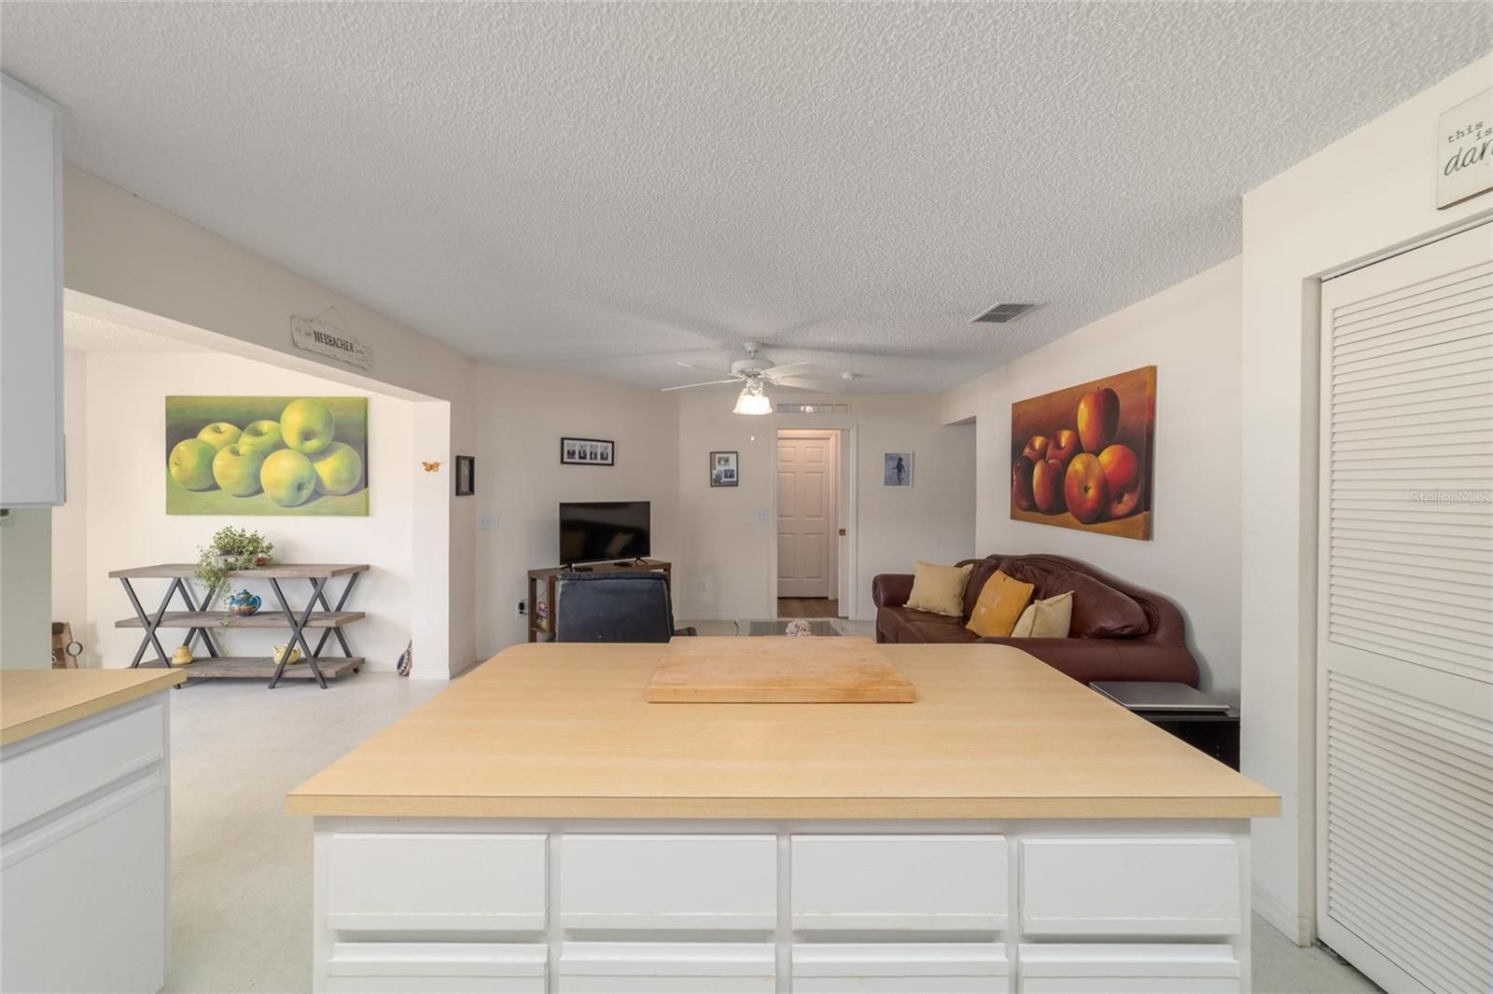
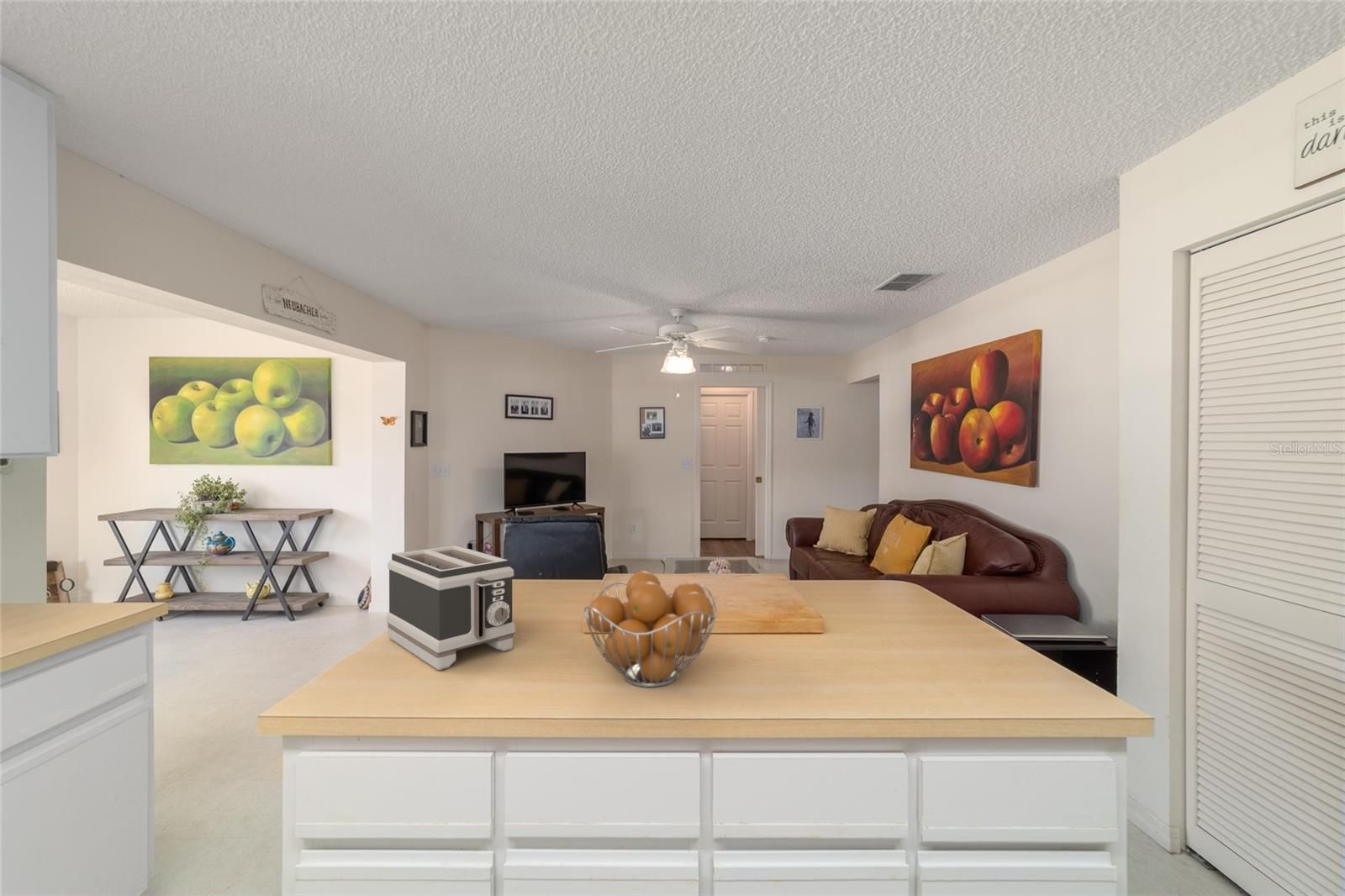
+ toaster [386,545,516,671]
+ fruit basket [583,570,718,688]
